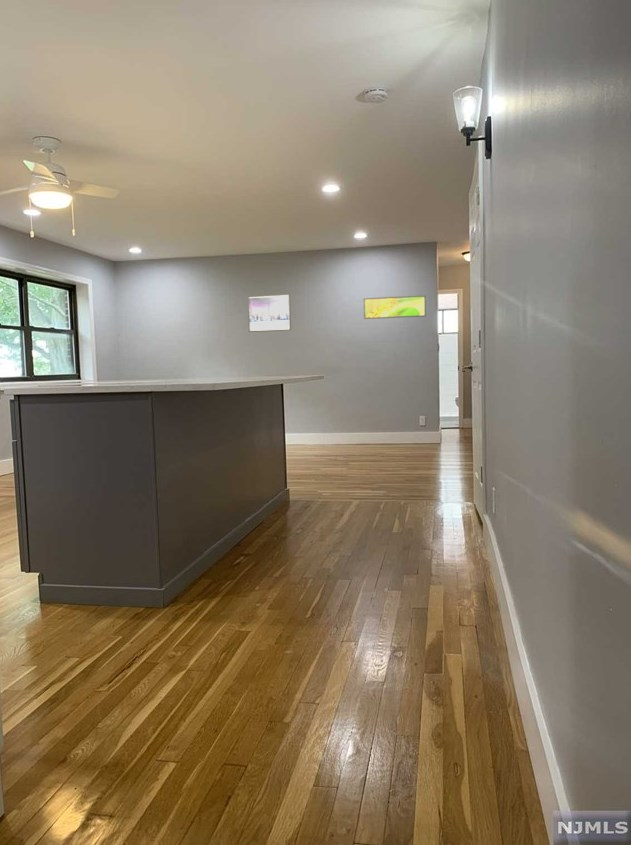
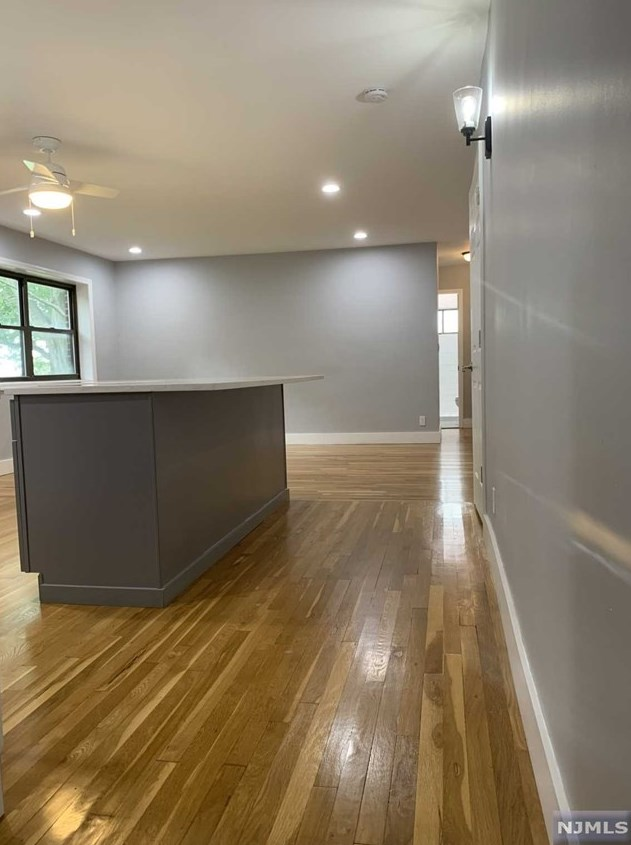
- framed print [363,294,427,320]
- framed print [247,293,292,333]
